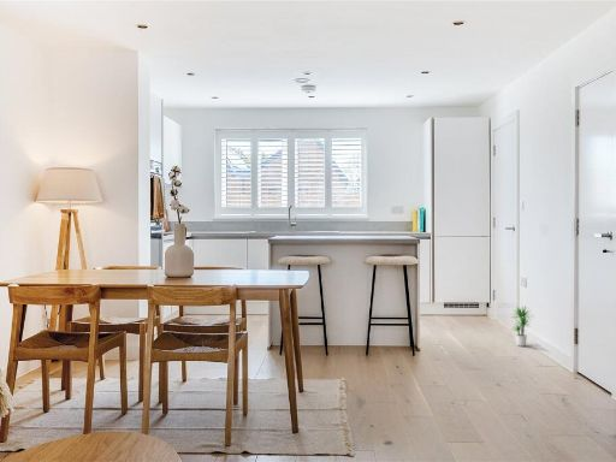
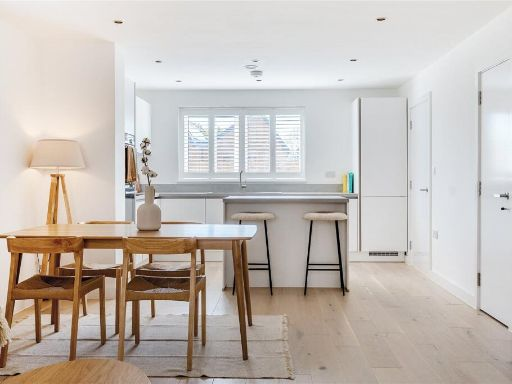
- potted plant [510,304,535,348]
